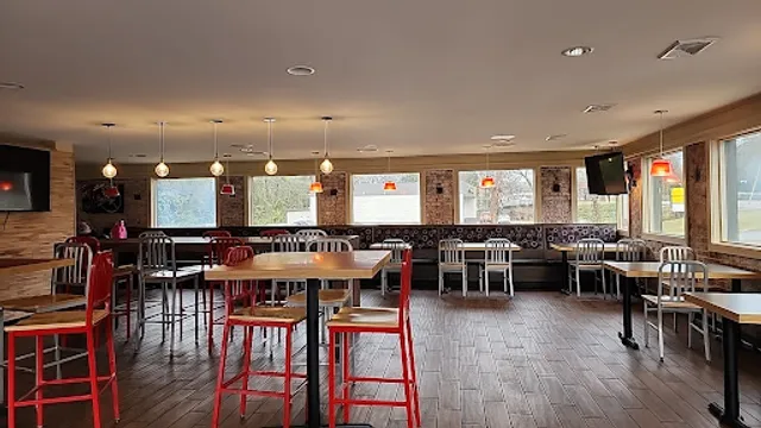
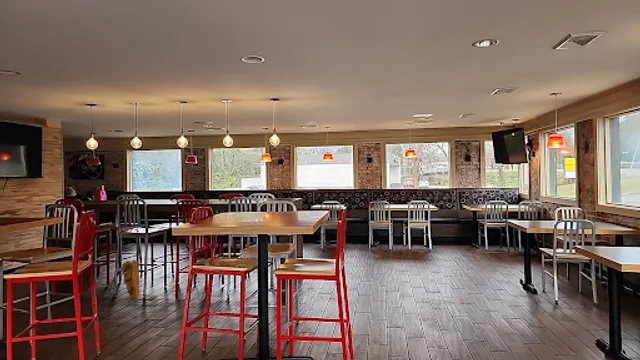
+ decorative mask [121,259,140,299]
